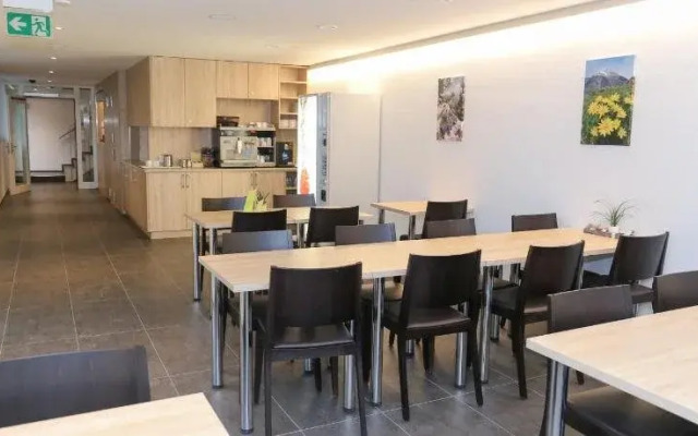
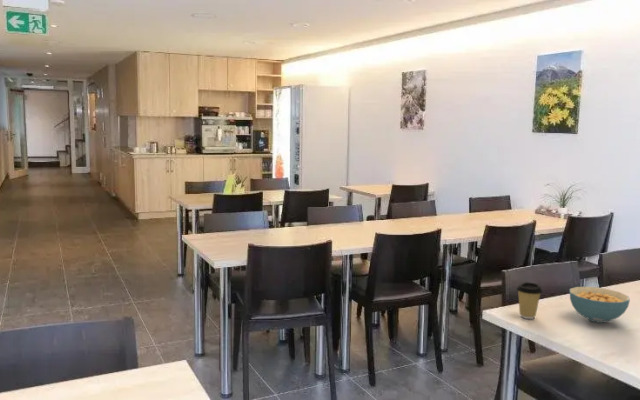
+ cereal bowl [569,286,631,324]
+ coffee cup [515,281,544,320]
